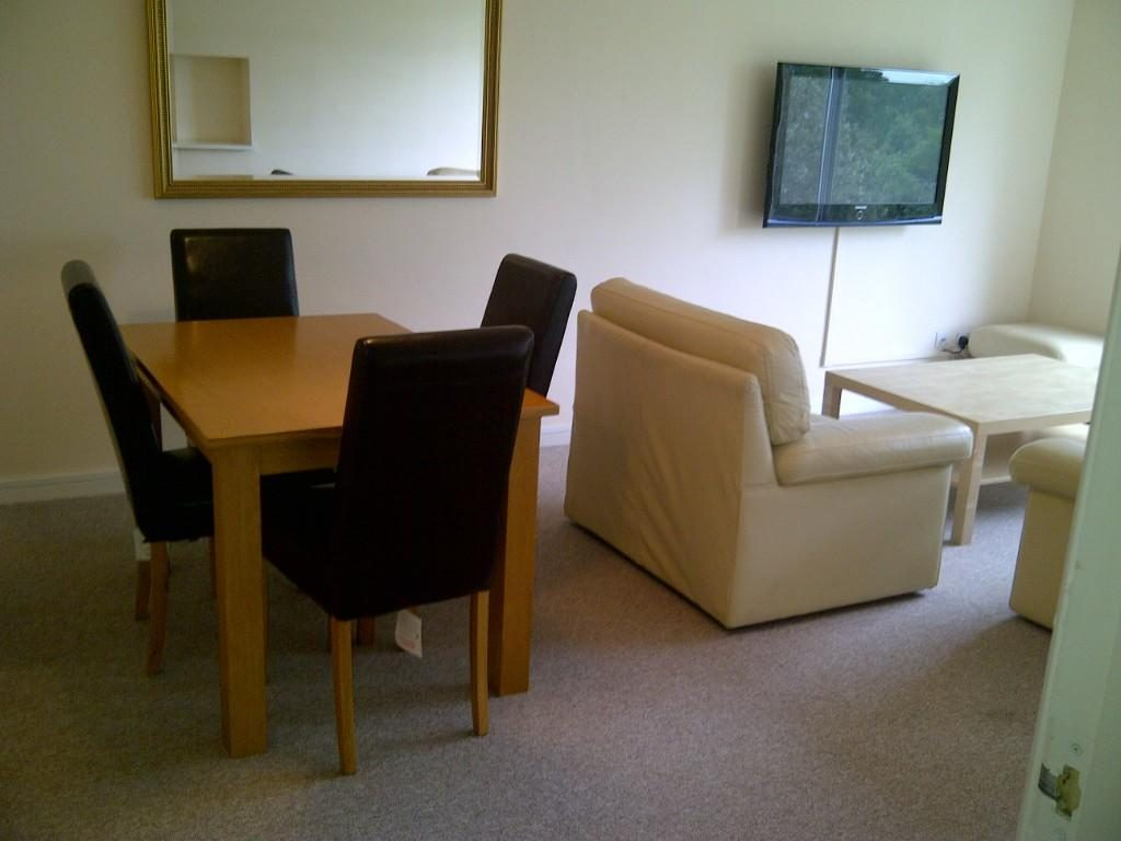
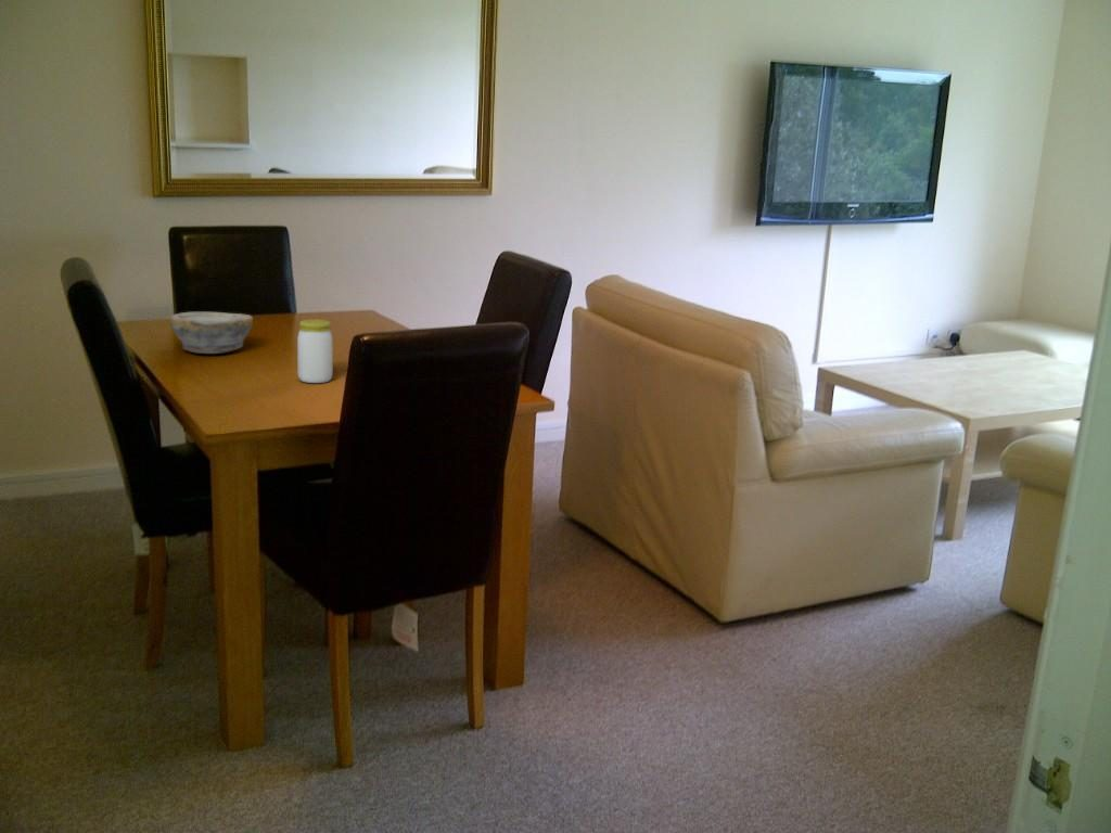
+ bowl [168,310,254,355]
+ jar [296,319,333,384]
